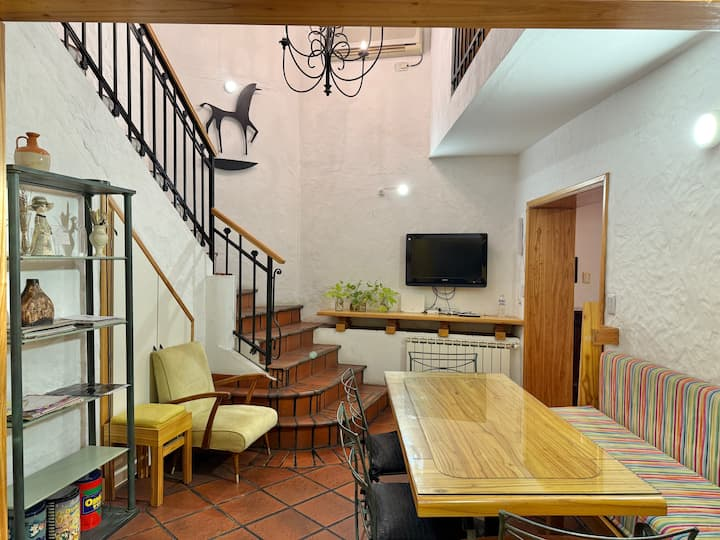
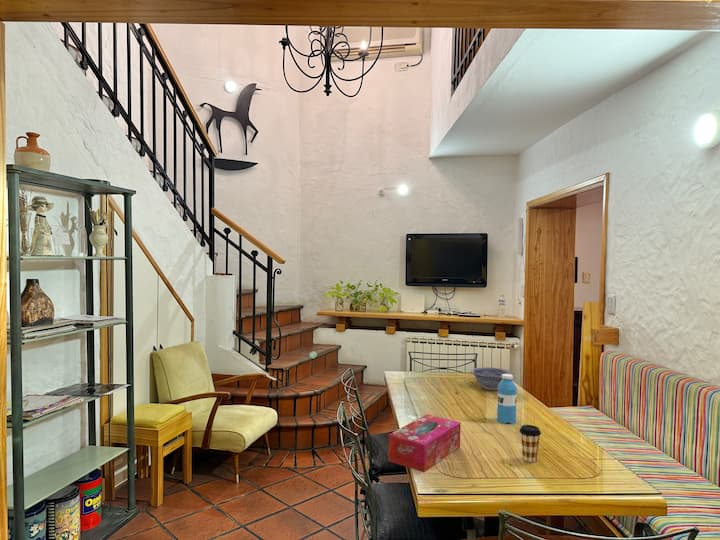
+ tissue box [387,413,462,473]
+ coffee cup [518,424,542,463]
+ decorative bowl [470,366,514,391]
+ water bottle [496,374,518,425]
